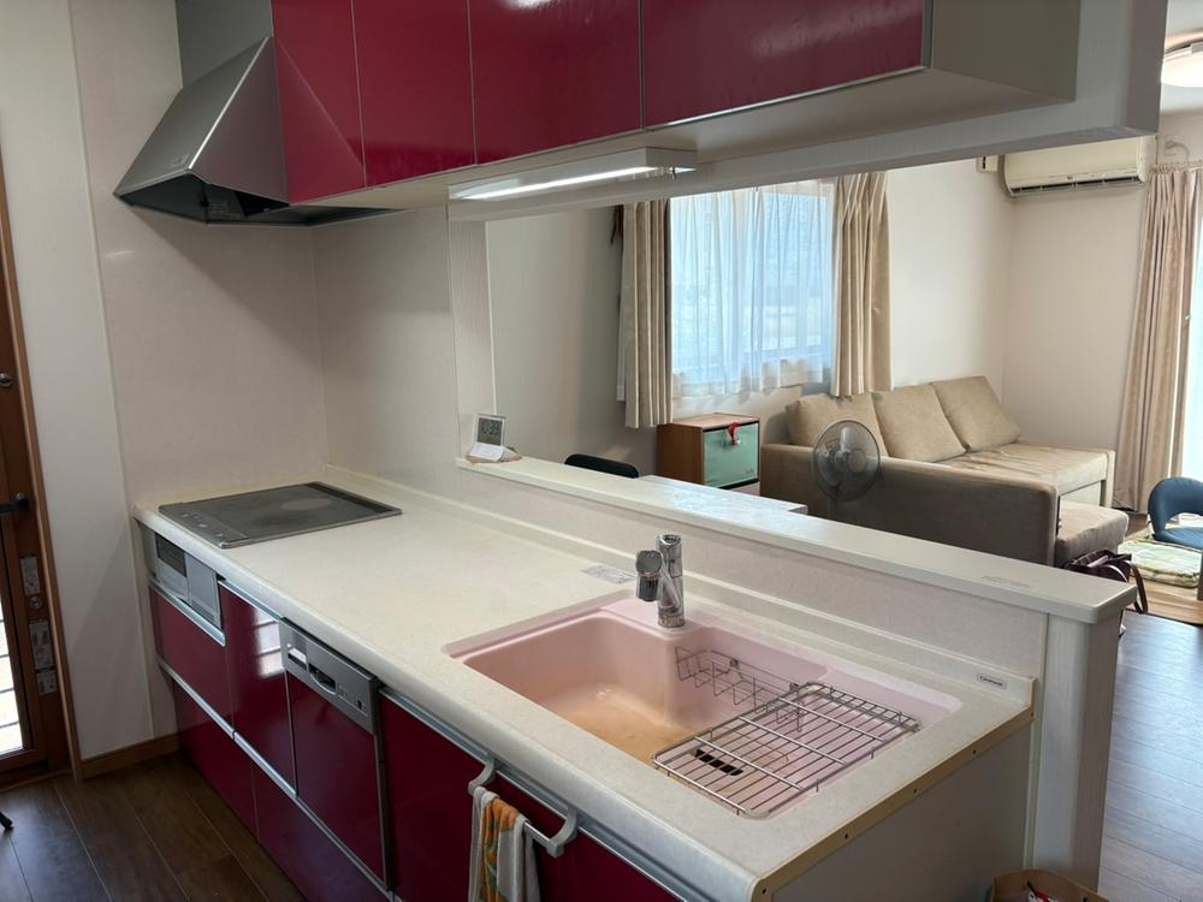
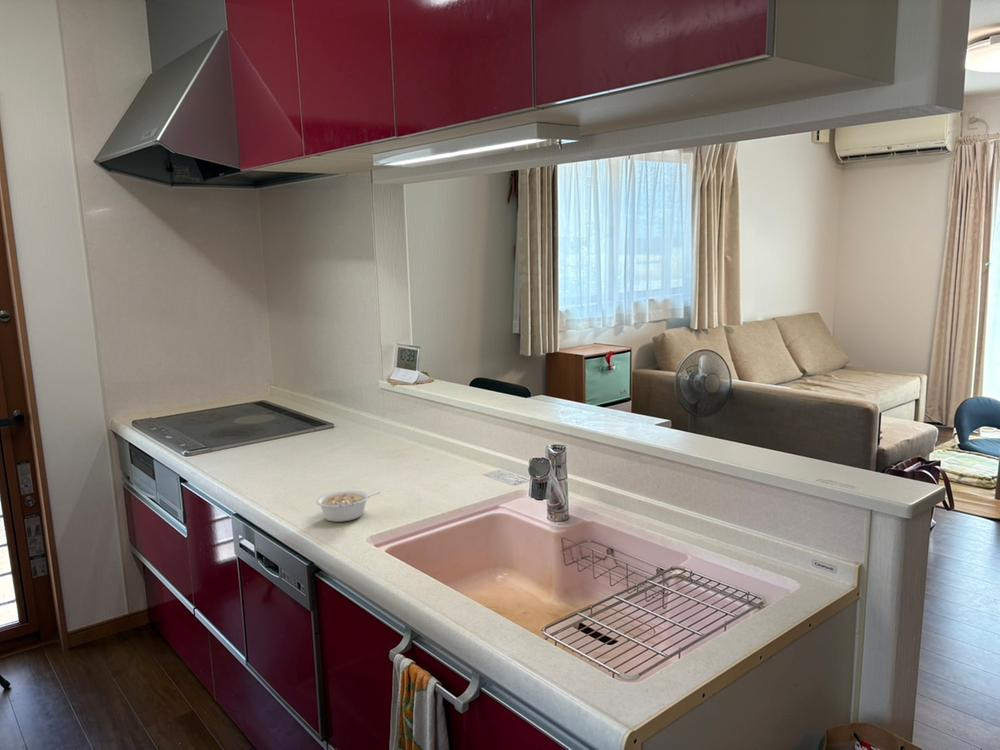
+ legume [315,489,381,523]
